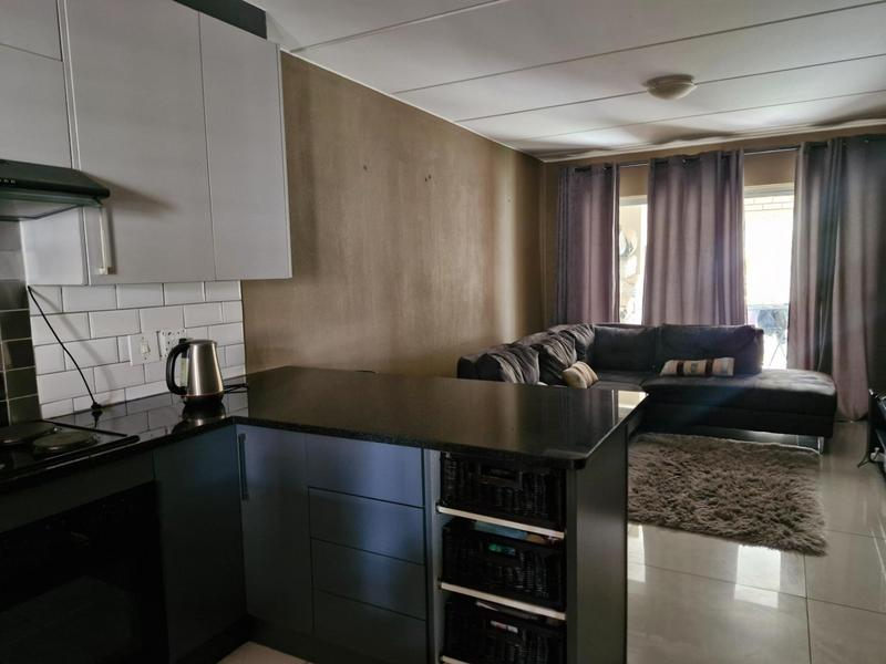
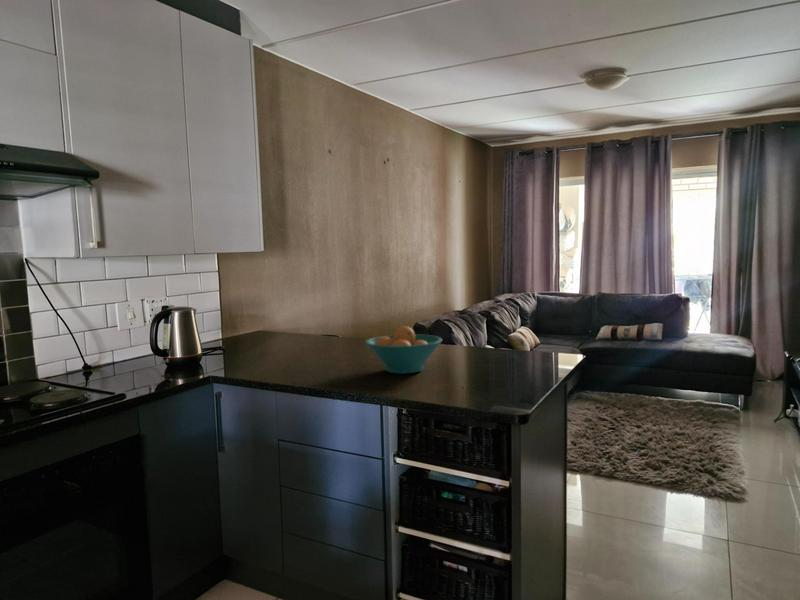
+ fruit bowl [364,325,443,375]
